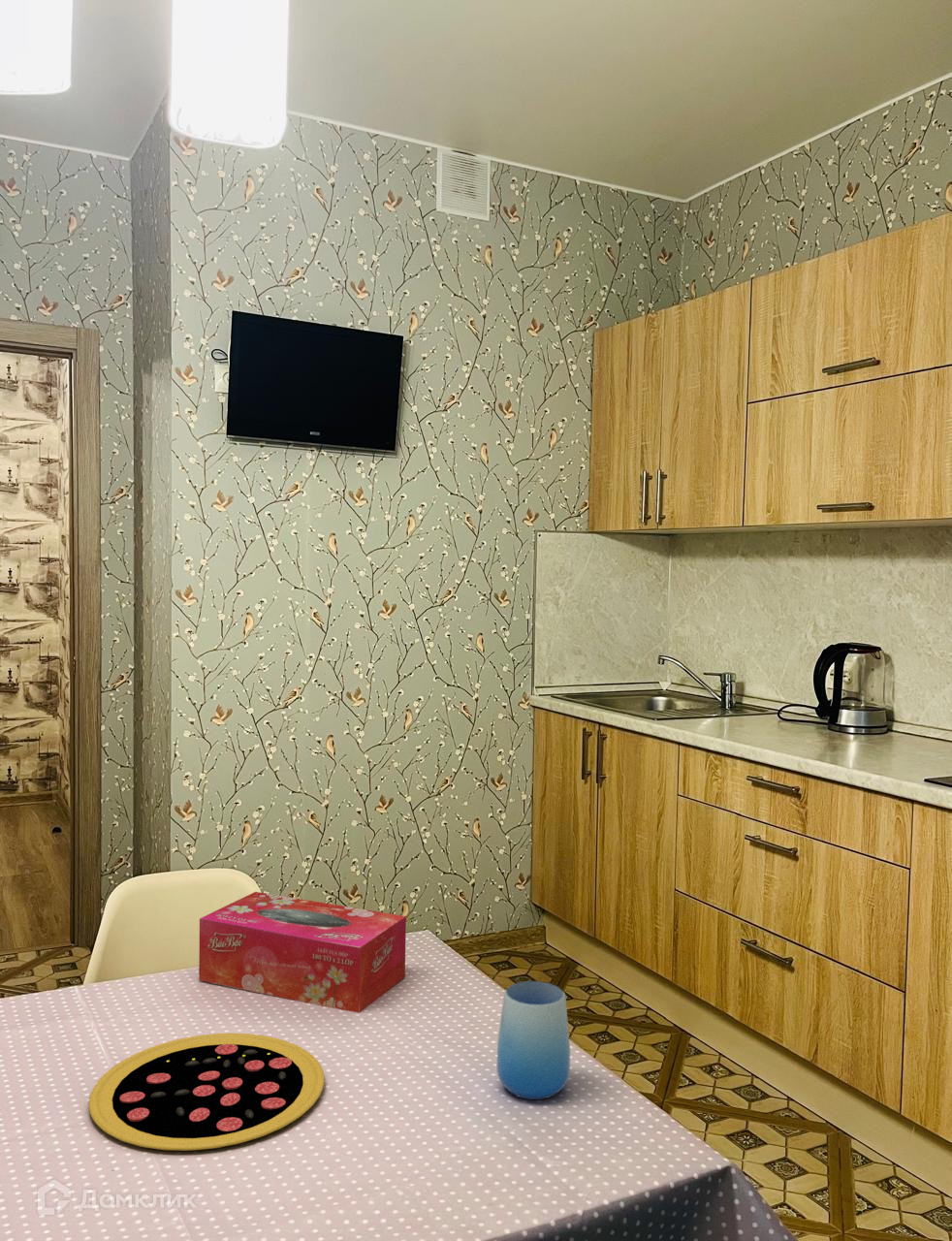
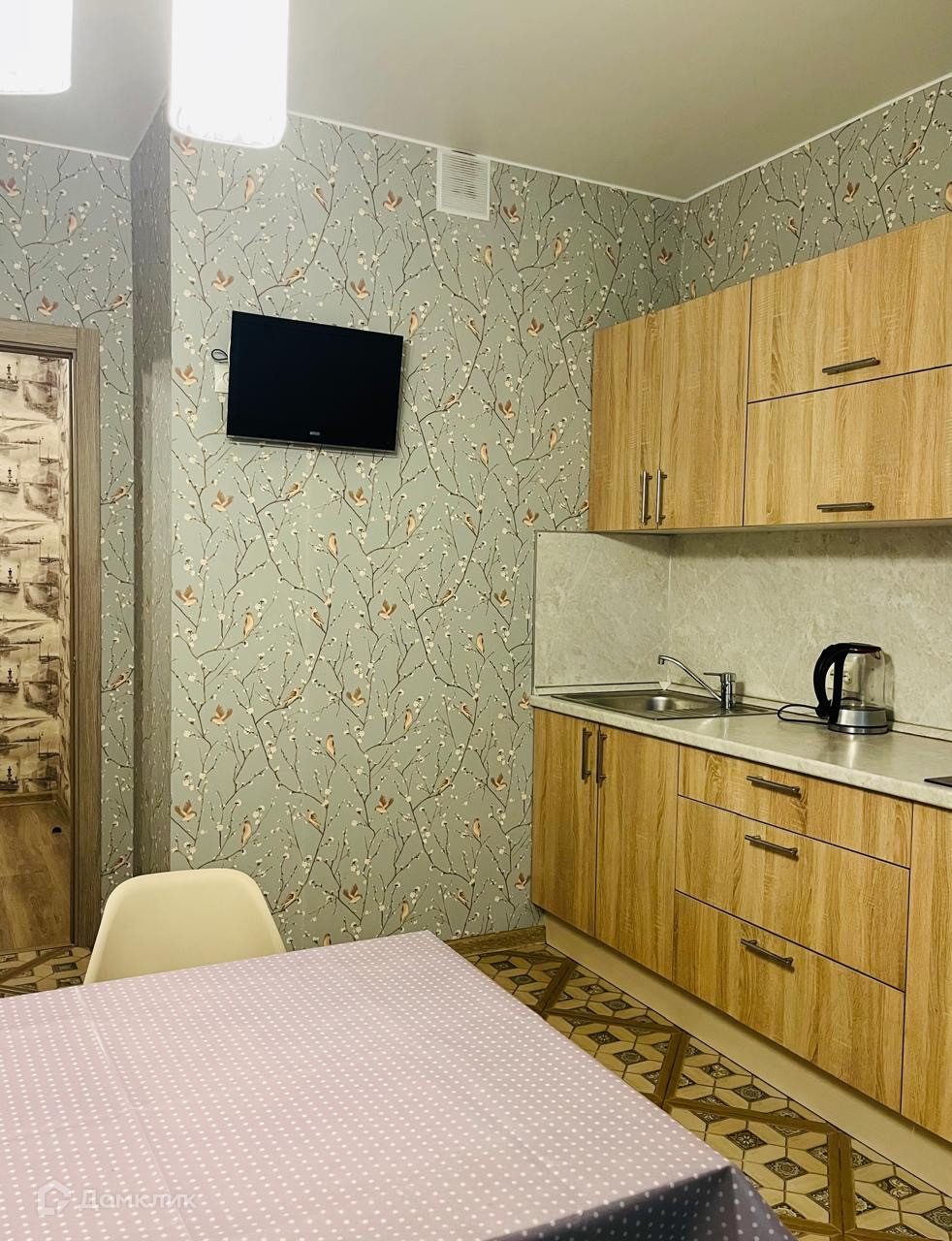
- tissue box [198,891,407,1014]
- pizza [88,1033,325,1152]
- cup [496,980,571,1100]
